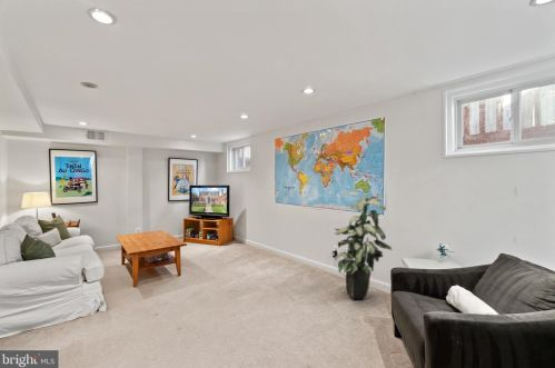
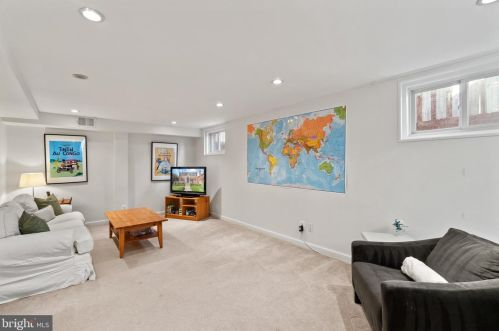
- indoor plant [334,191,393,301]
